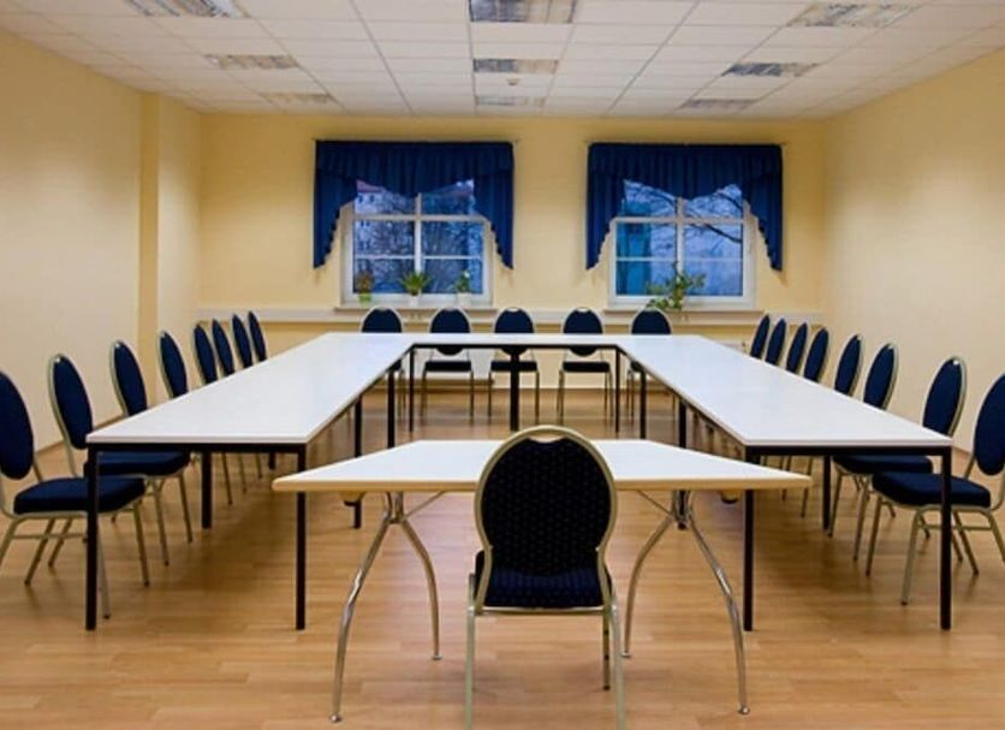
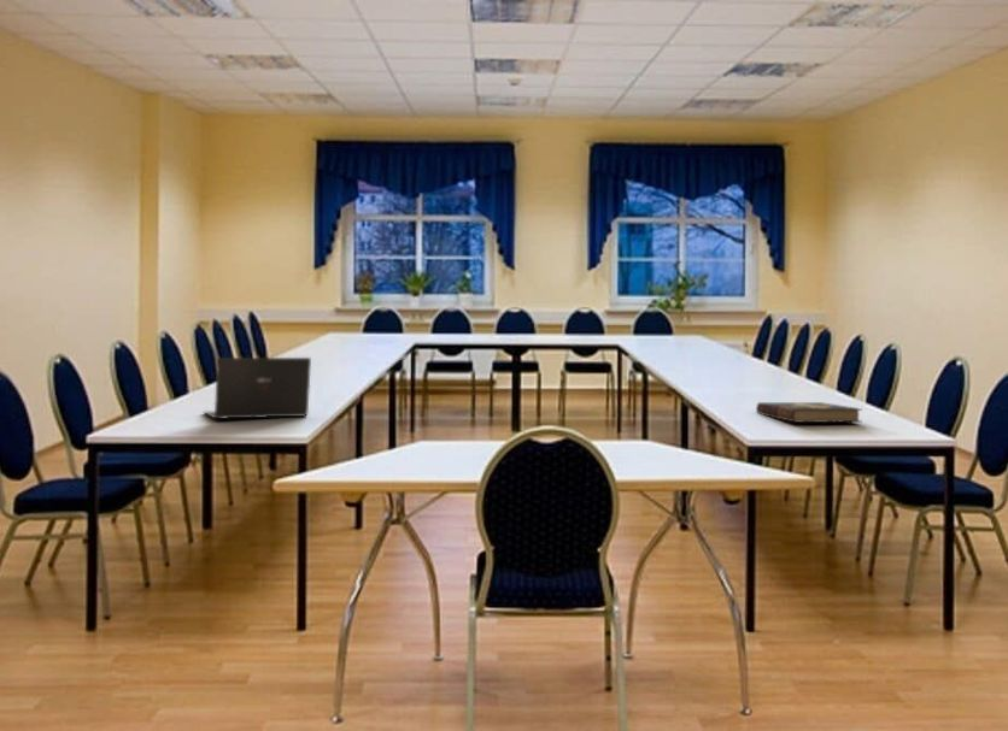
+ laptop [203,356,312,420]
+ book [755,401,863,424]
